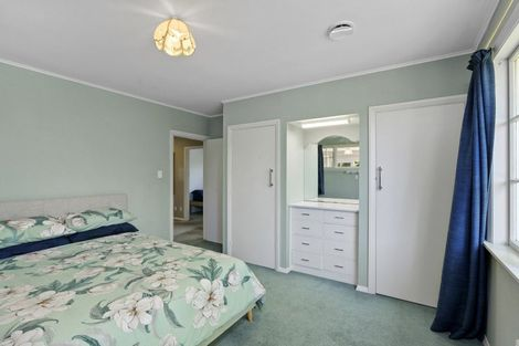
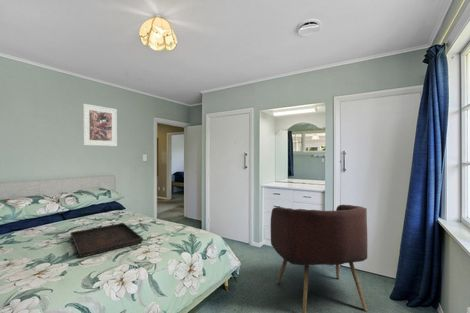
+ serving tray [69,222,144,259]
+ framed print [82,103,118,147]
+ armchair [270,204,368,313]
